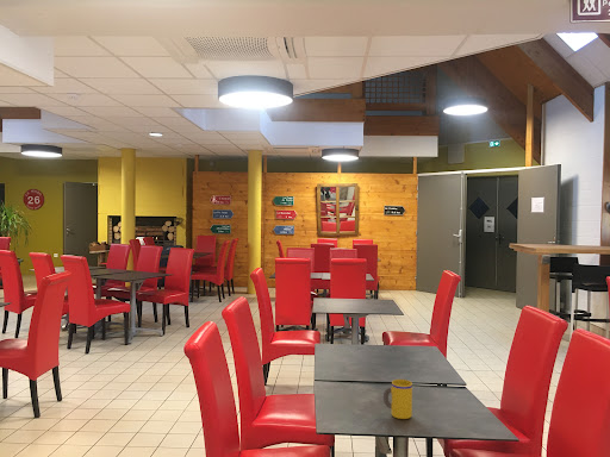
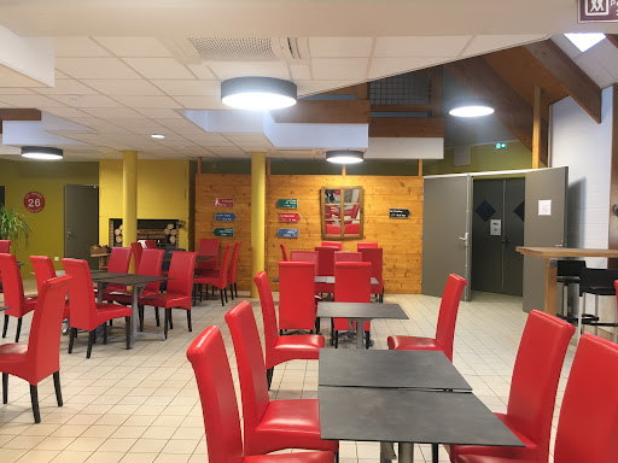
- mug [382,378,413,420]
